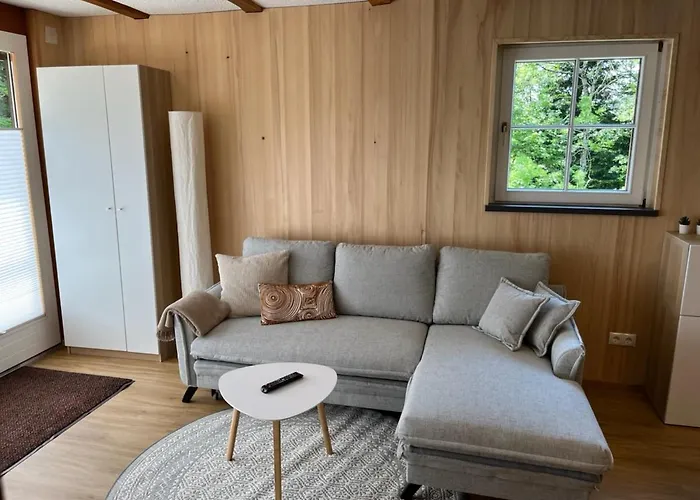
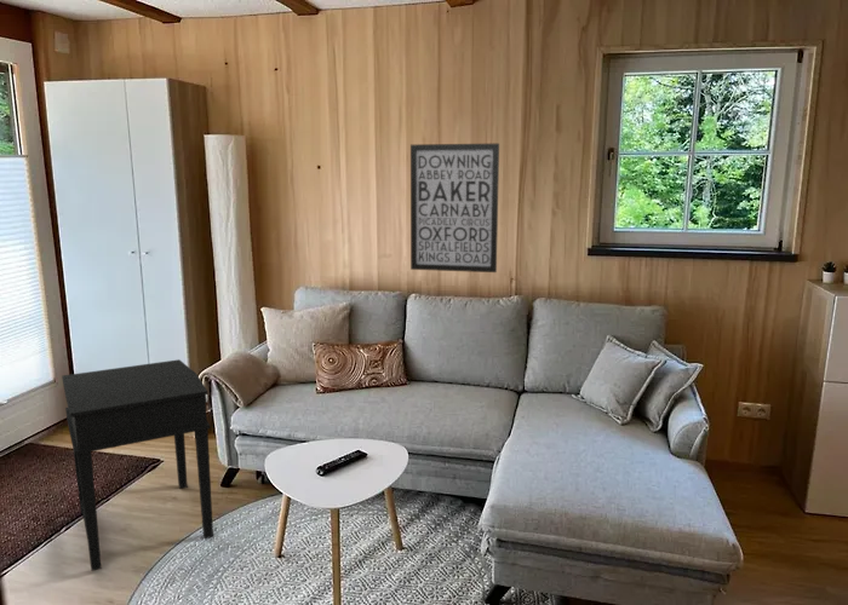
+ wall art [409,142,500,273]
+ side table [61,358,214,572]
